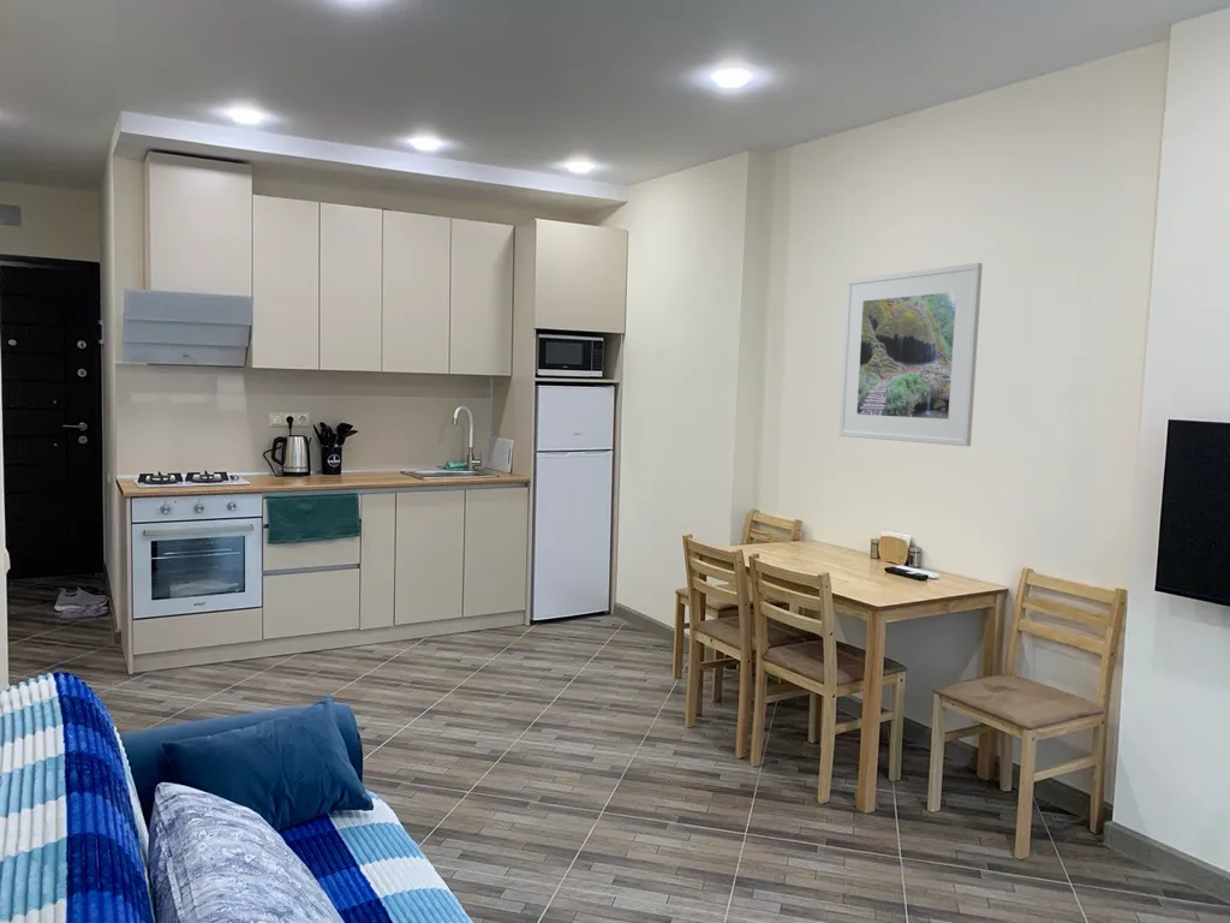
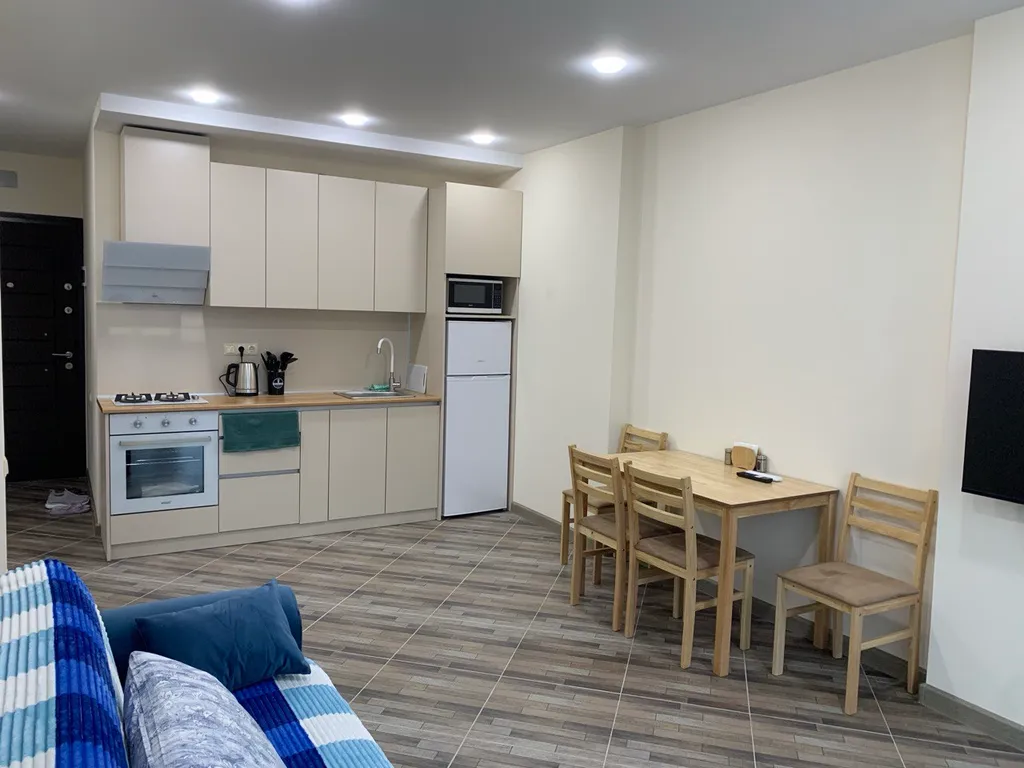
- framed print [837,262,984,447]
